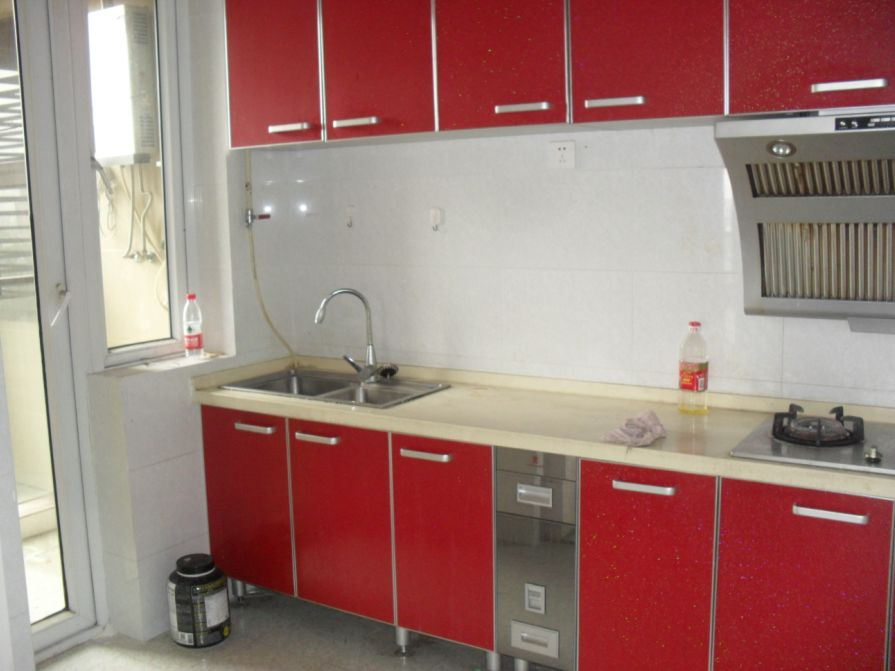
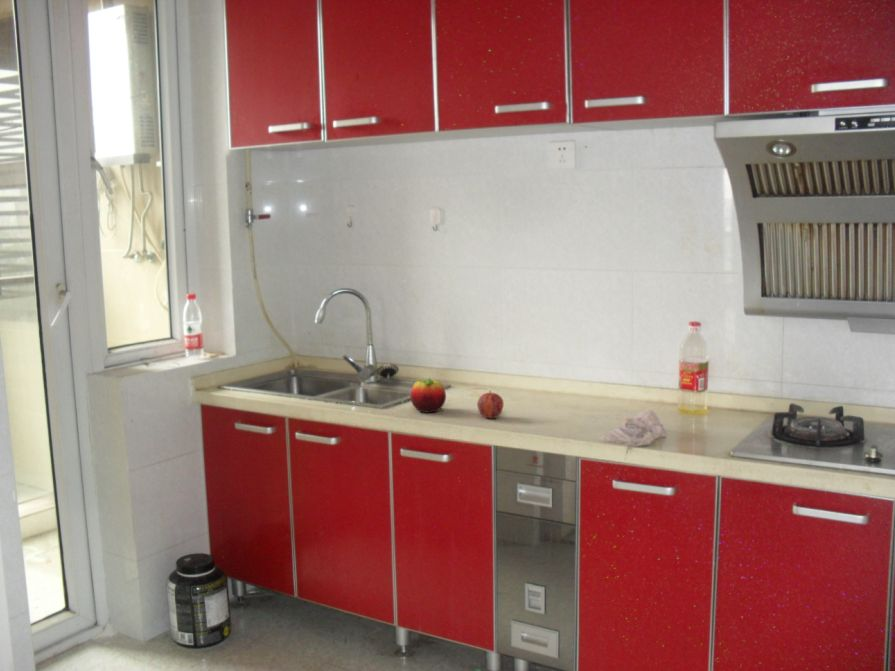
+ fruit [409,377,447,413]
+ apple [476,389,505,419]
